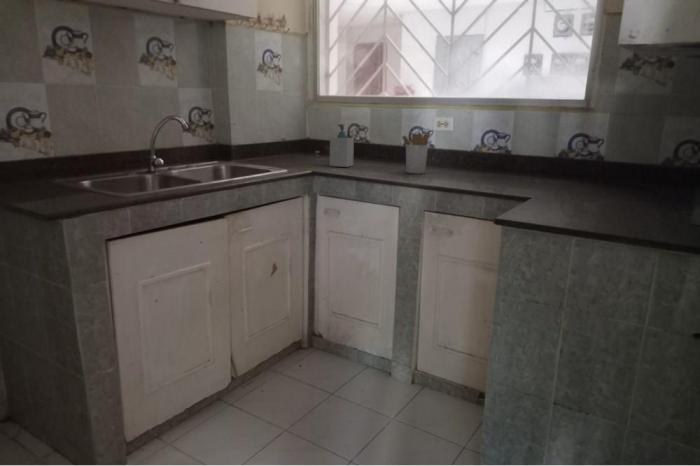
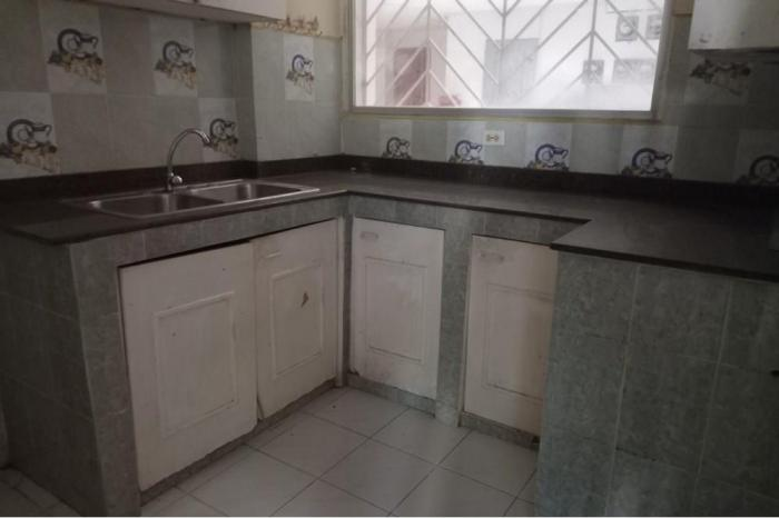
- soap bottle [329,123,355,168]
- utensil holder [401,130,432,175]
